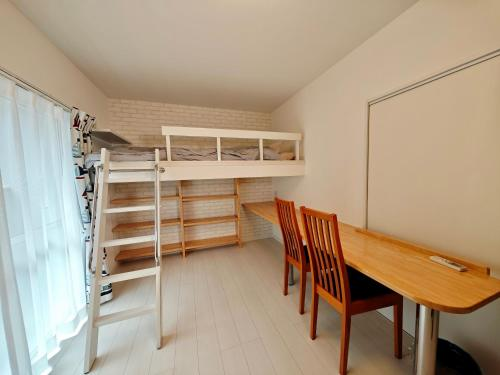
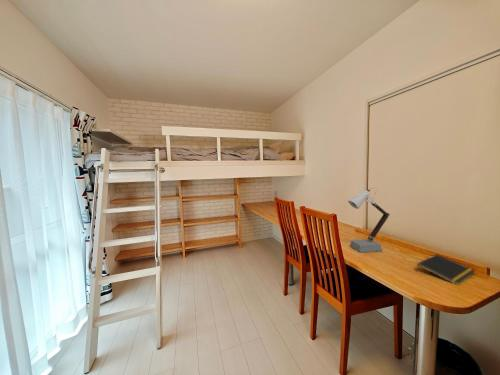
+ desk lamp [347,187,391,254]
+ notepad [416,253,476,286]
